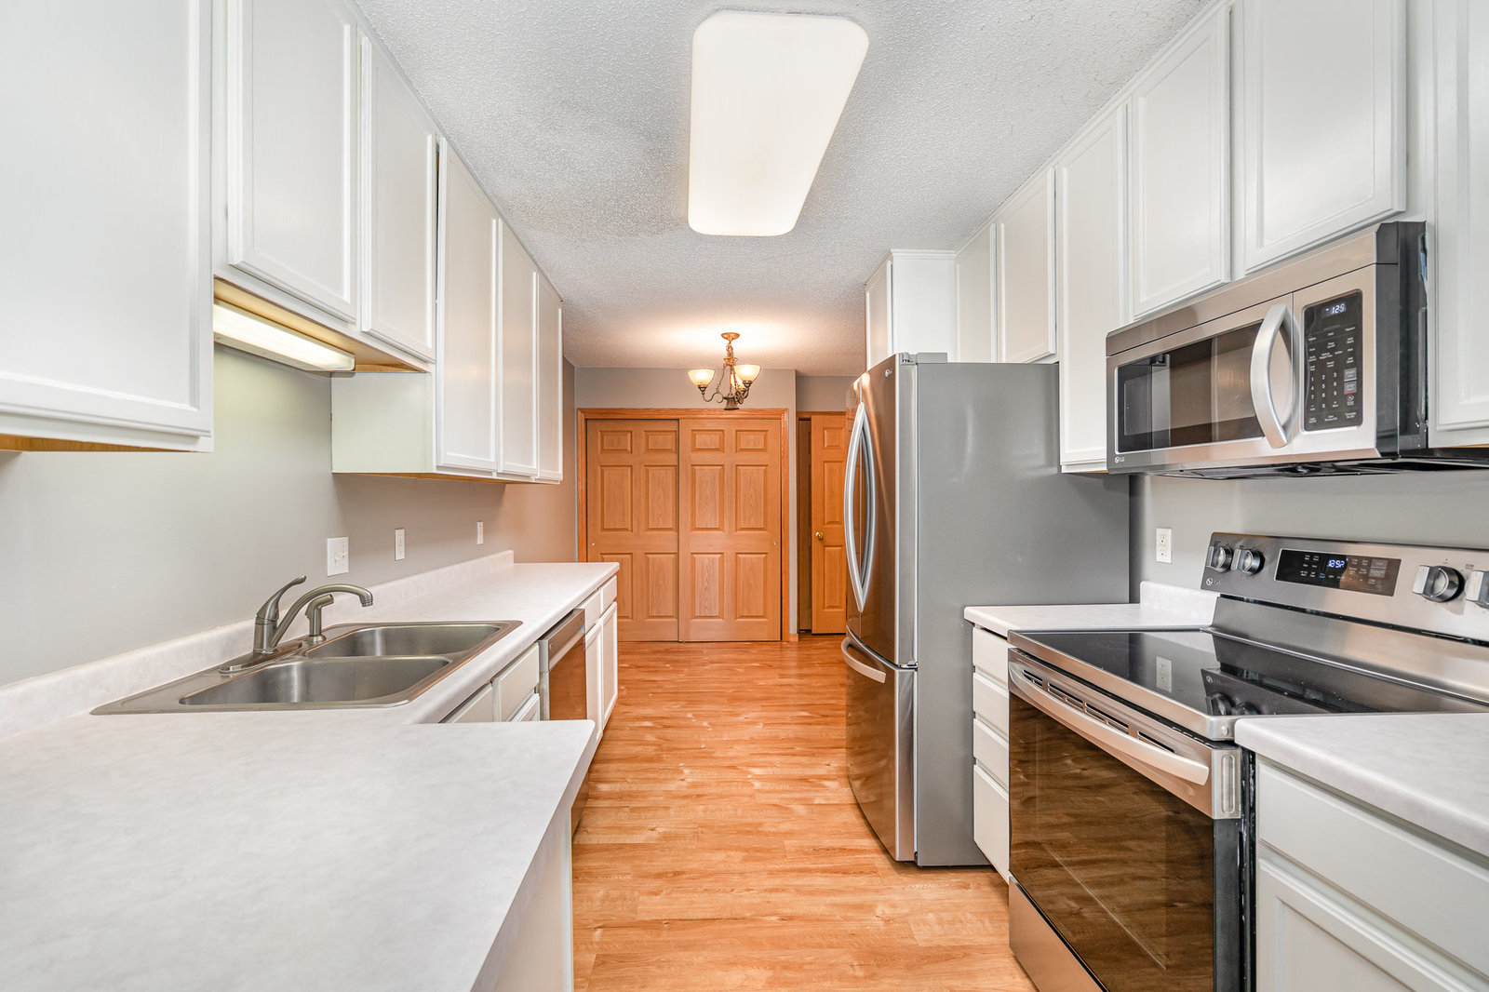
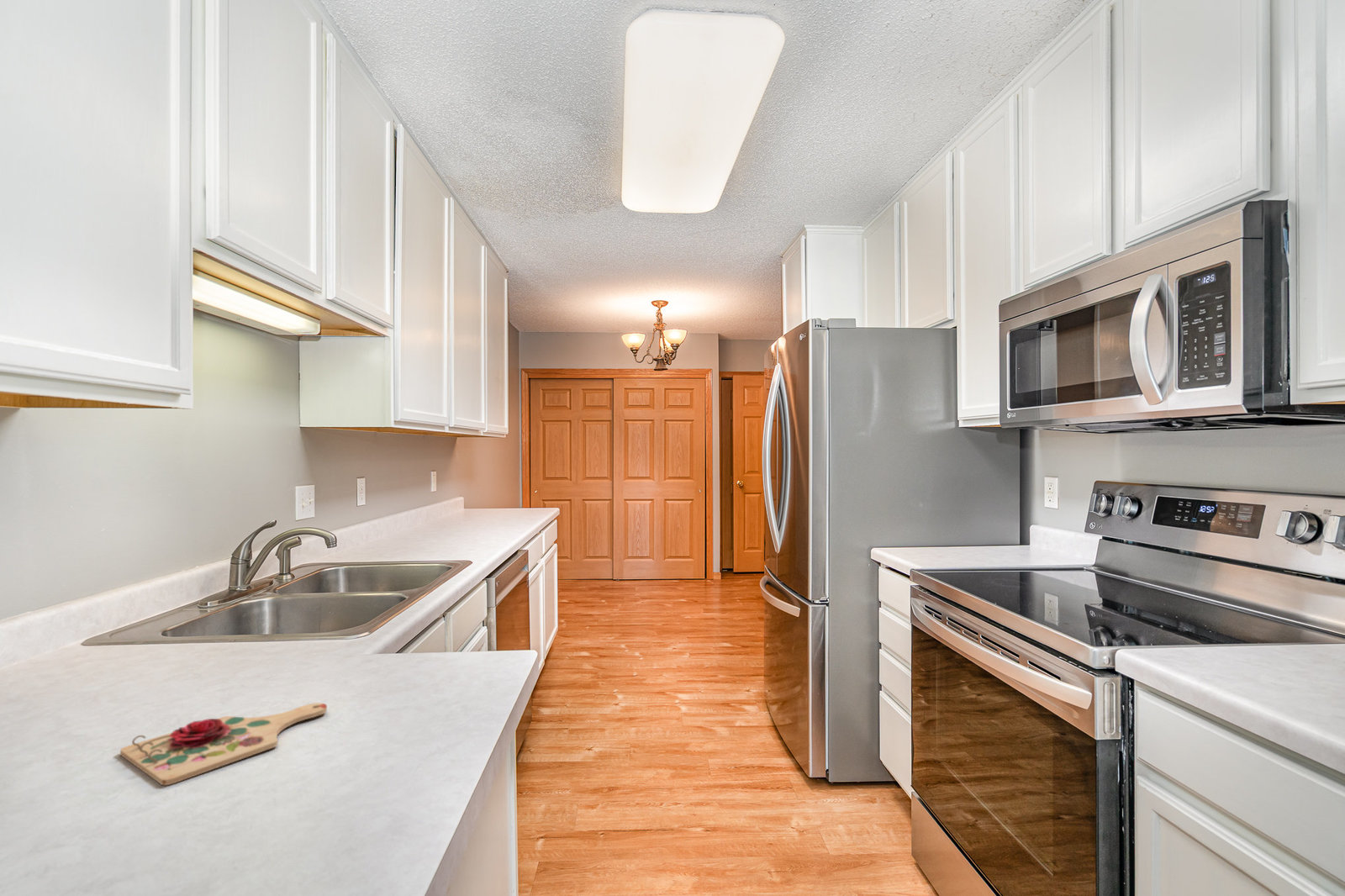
+ cutting board [119,702,328,787]
